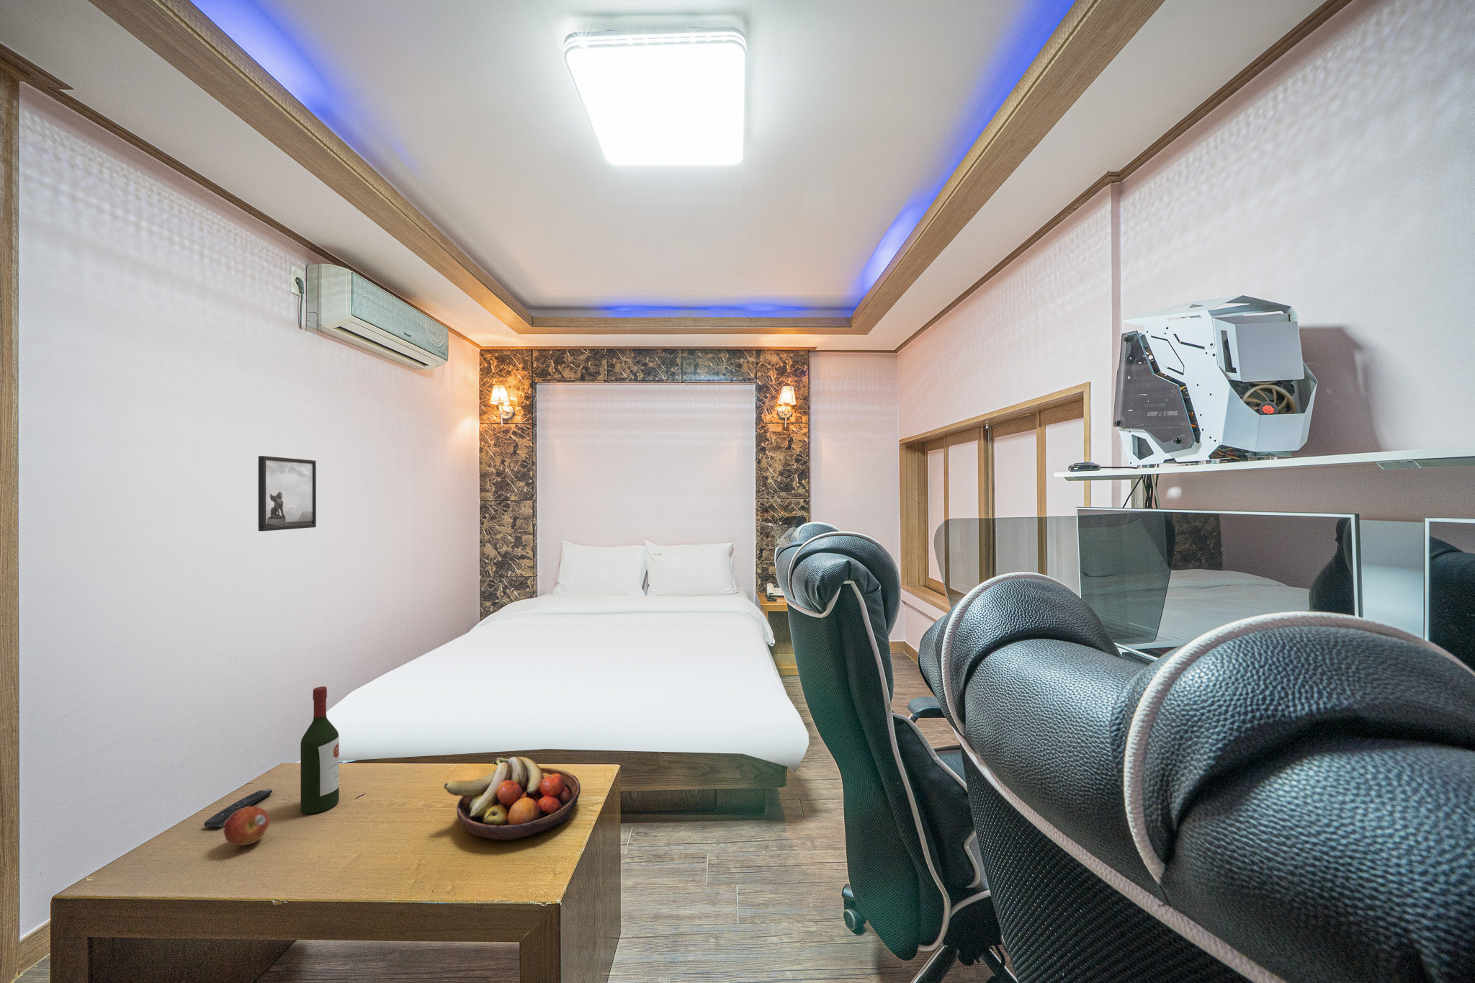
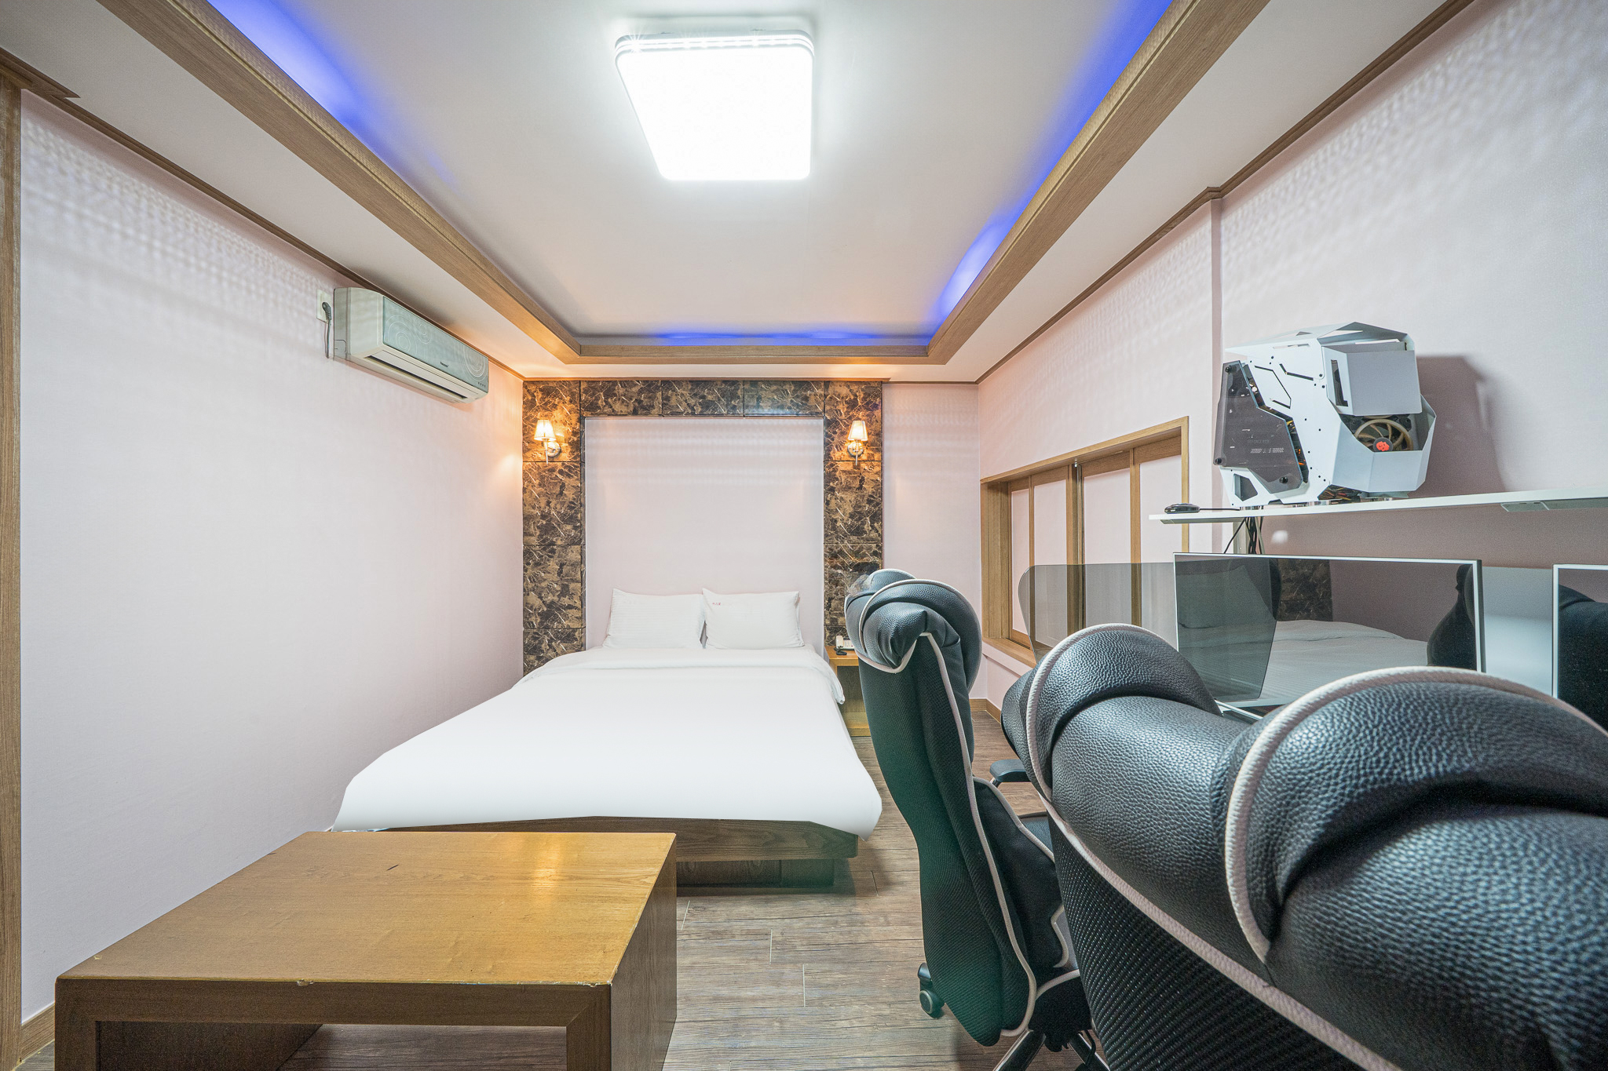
- fruit bowl [444,756,581,841]
- wine bottle [299,686,340,814]
- remote control [204,788,273,827]
- fruit [224,806,271,846]
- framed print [258,455,317,532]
